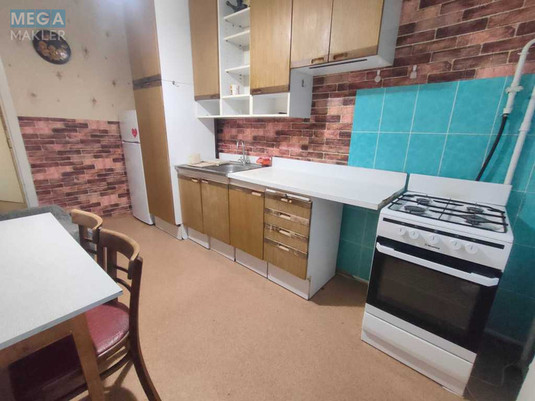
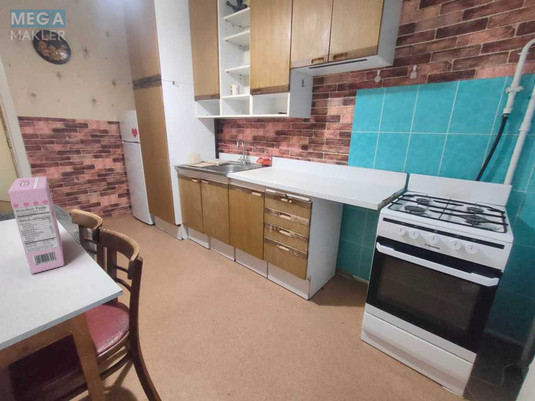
+ cereal box [7,175,65,275]
